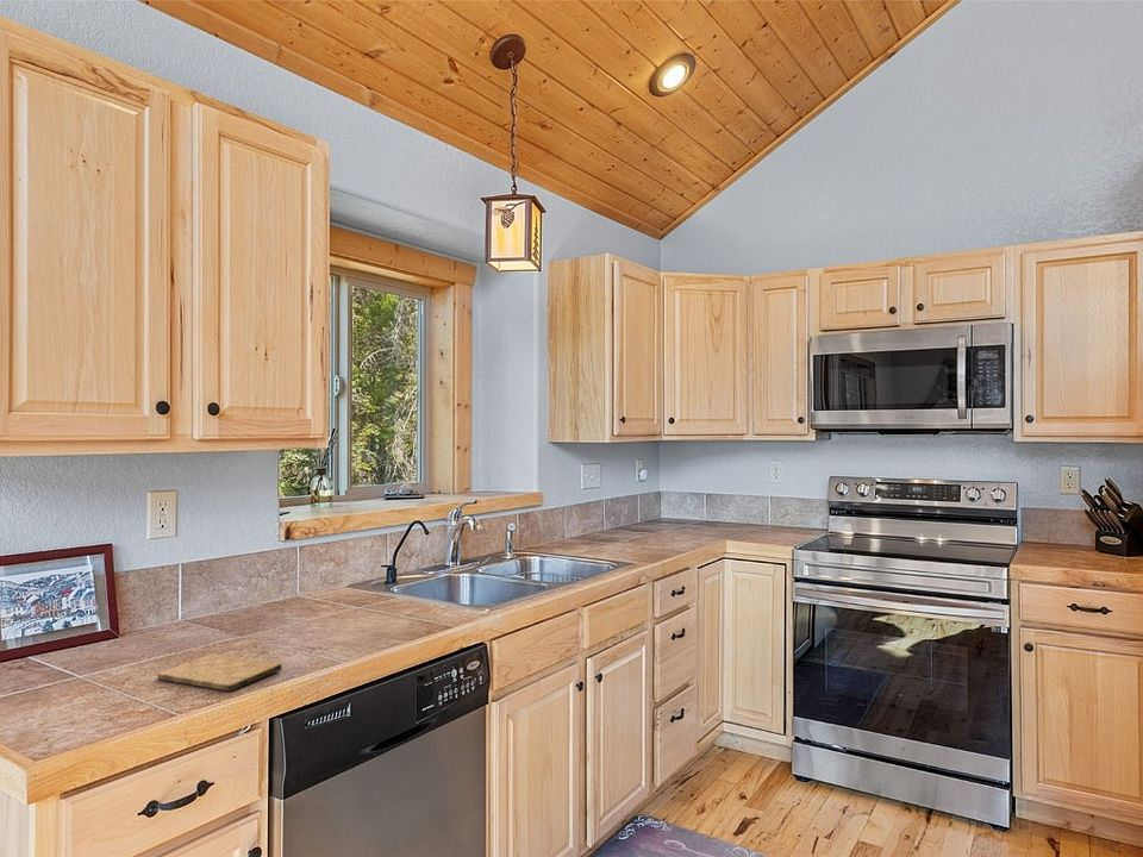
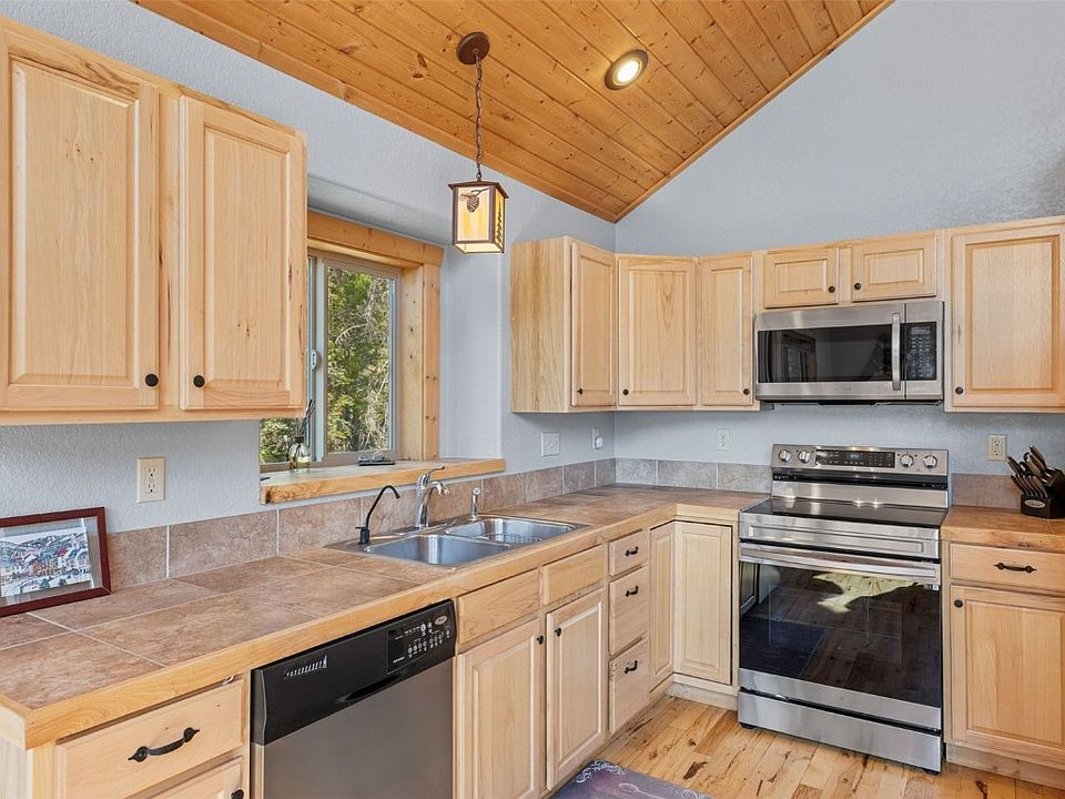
- cutting board [157,652,282,693]
